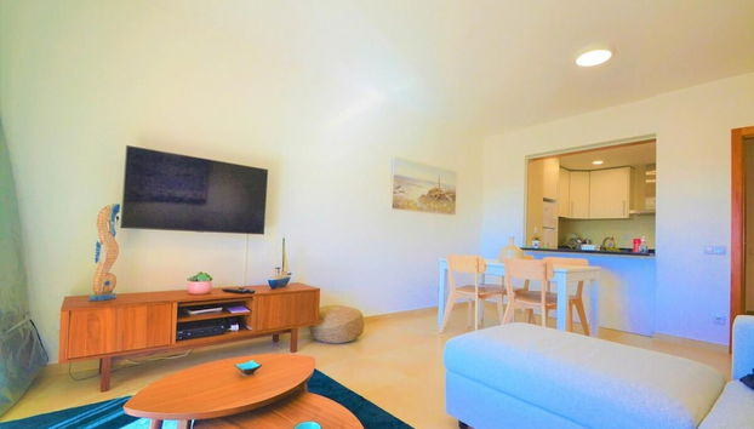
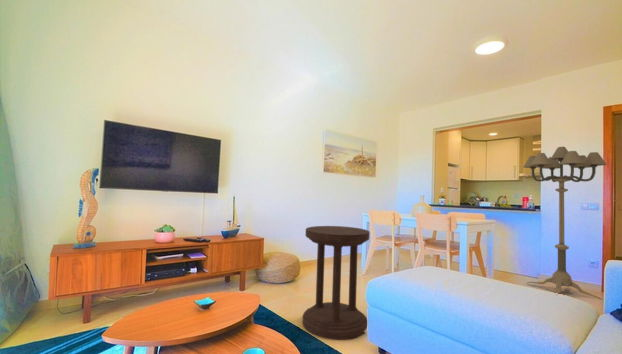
+ floor lamp [522,146,608,301]
+ side table [301,225,371,341]
